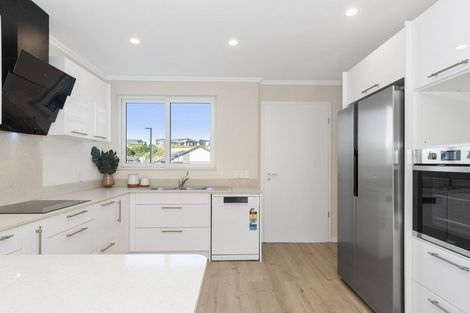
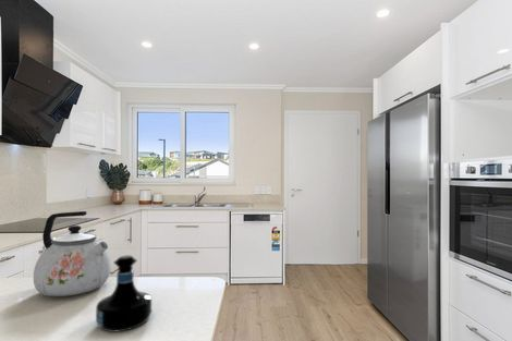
+ kettle [33,210,112,297]
+ tequila bottle [95,254,153,333]
